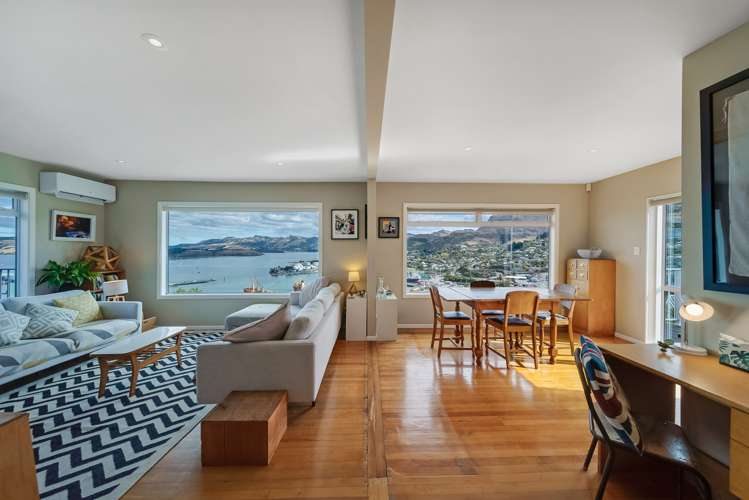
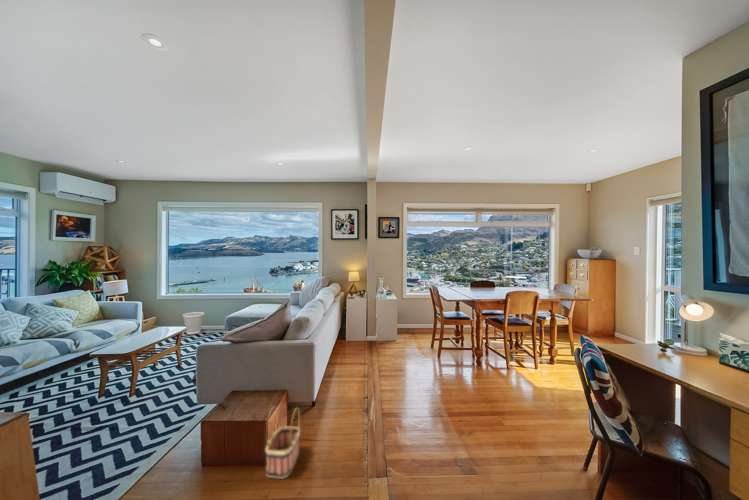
+ basket [265,405,301,479]
+ wastebasket [182,311,205,335]
